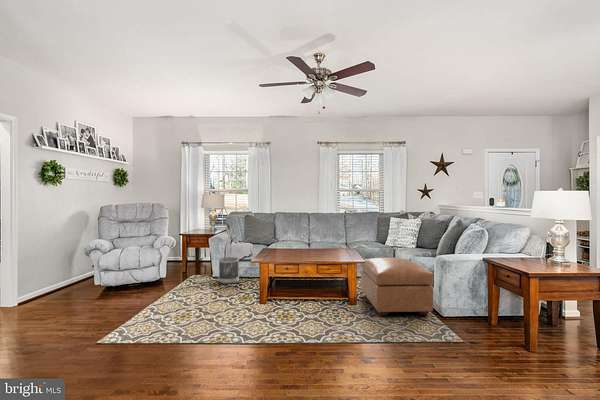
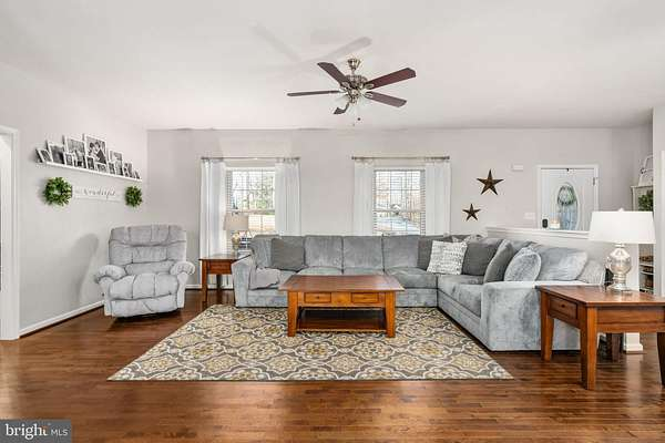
- ottoman [360,257,434,317]
- wastebasket [218,256,240,284]
